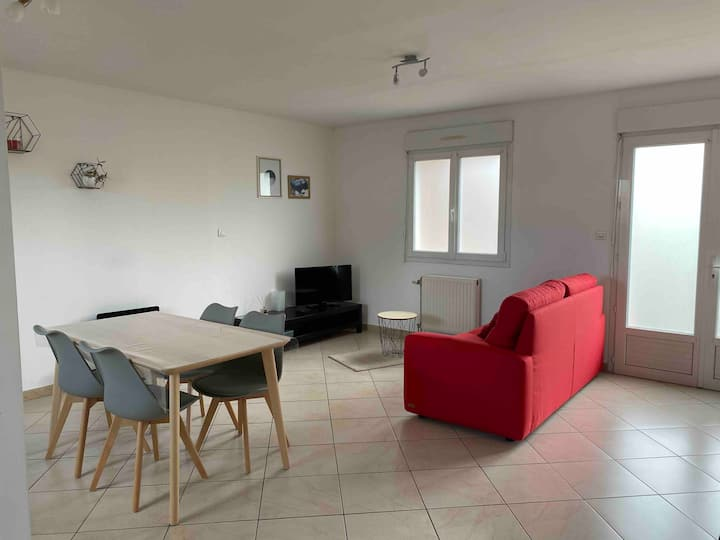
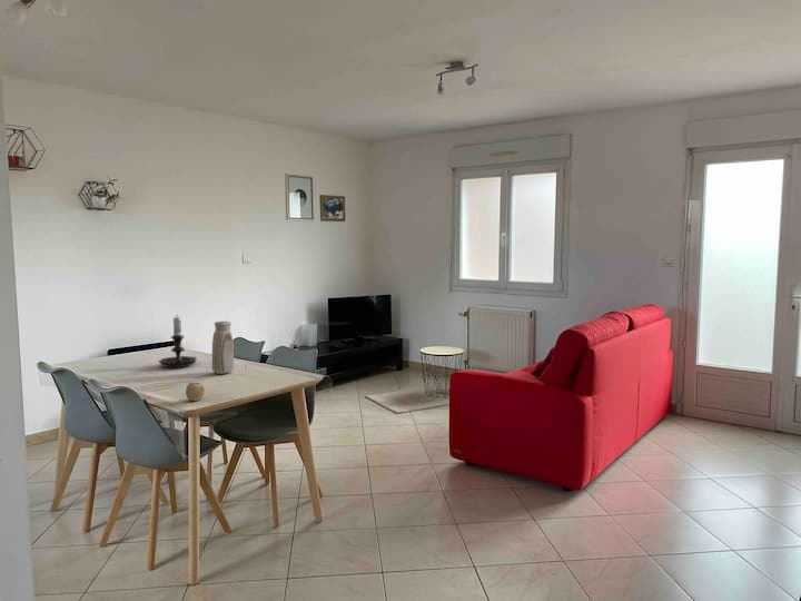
+ vase [211,321,235,375]
+ apple [185,382,206,402]
+ candle holder [157,313,198,368]
